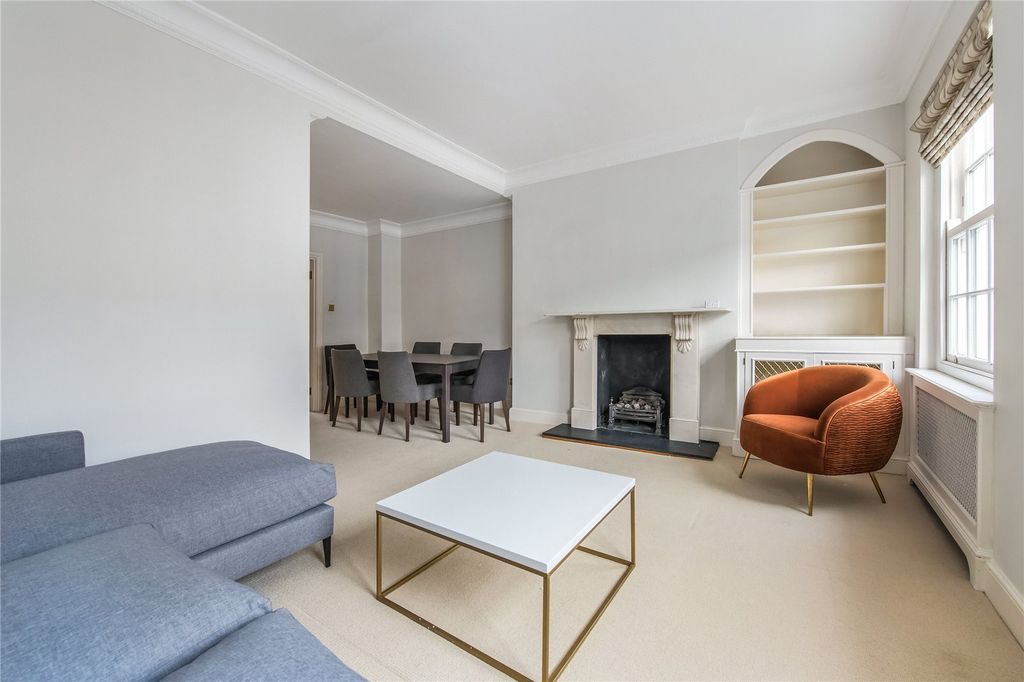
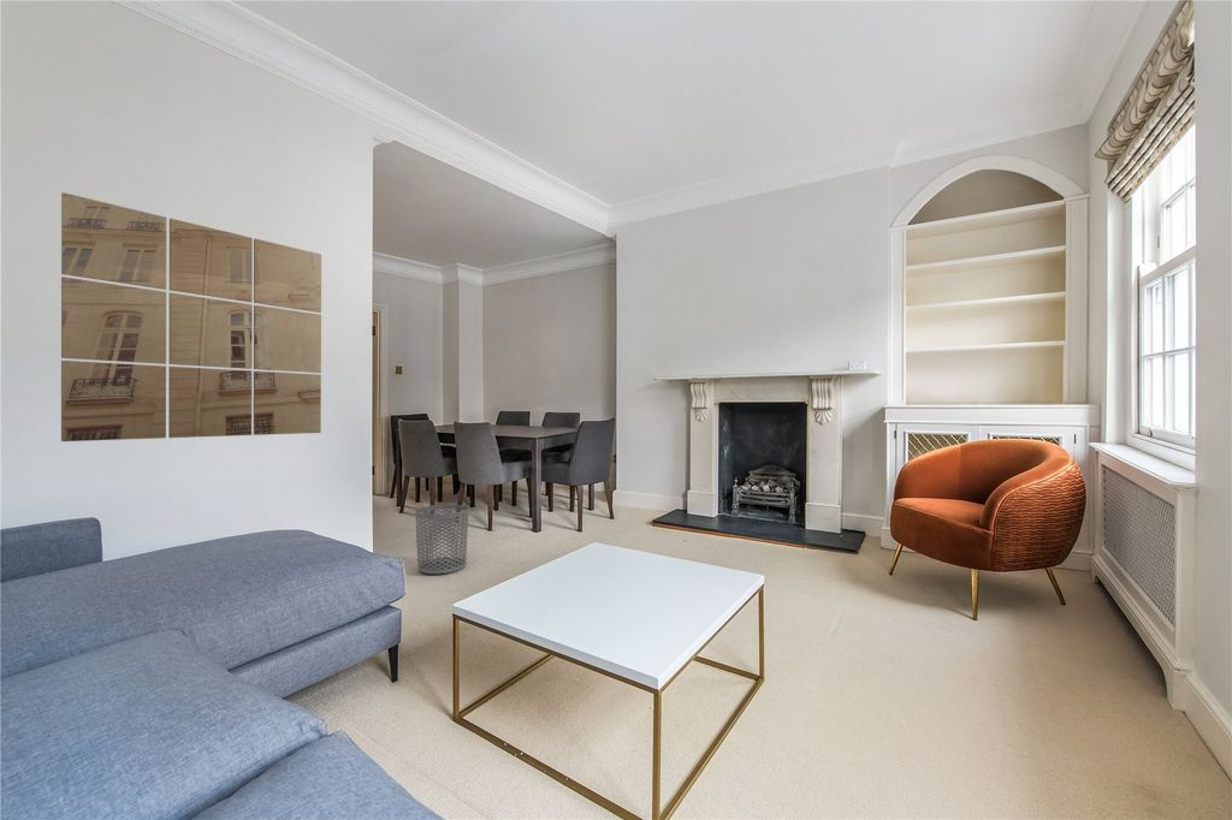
+ wall art [60,191,322,442]
+ waste bin [414,504,469,575]
